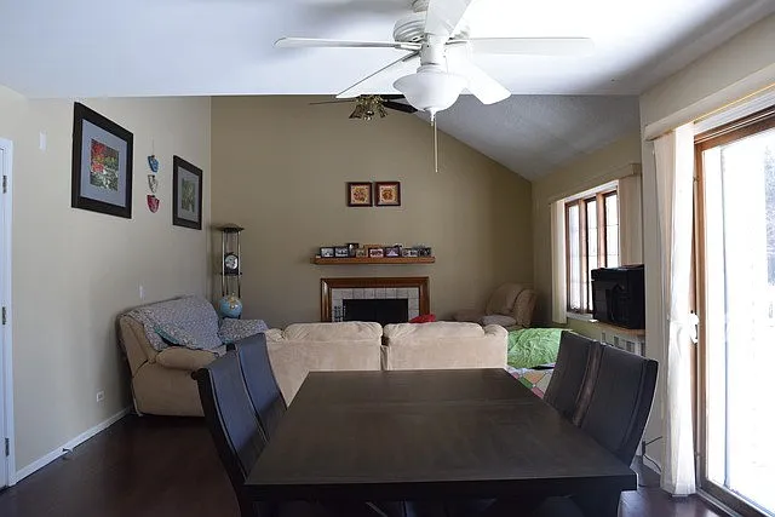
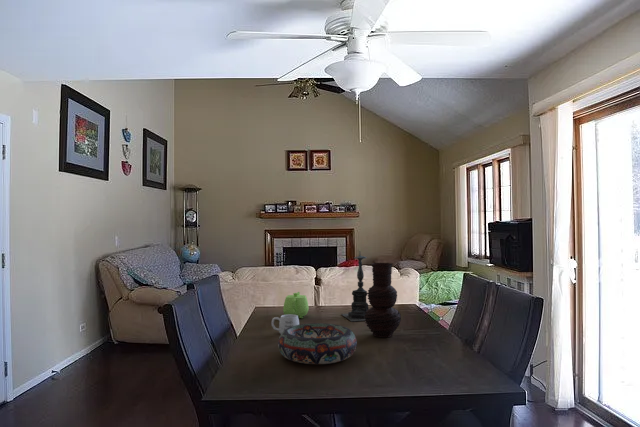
+ candle holder [341,252,370,322]
+ teapot [282,291,309,319]
+ mug [271,314,300,335]
+ decorative bowl [277,322,358,365]
+ vase [364,262,402,338]
